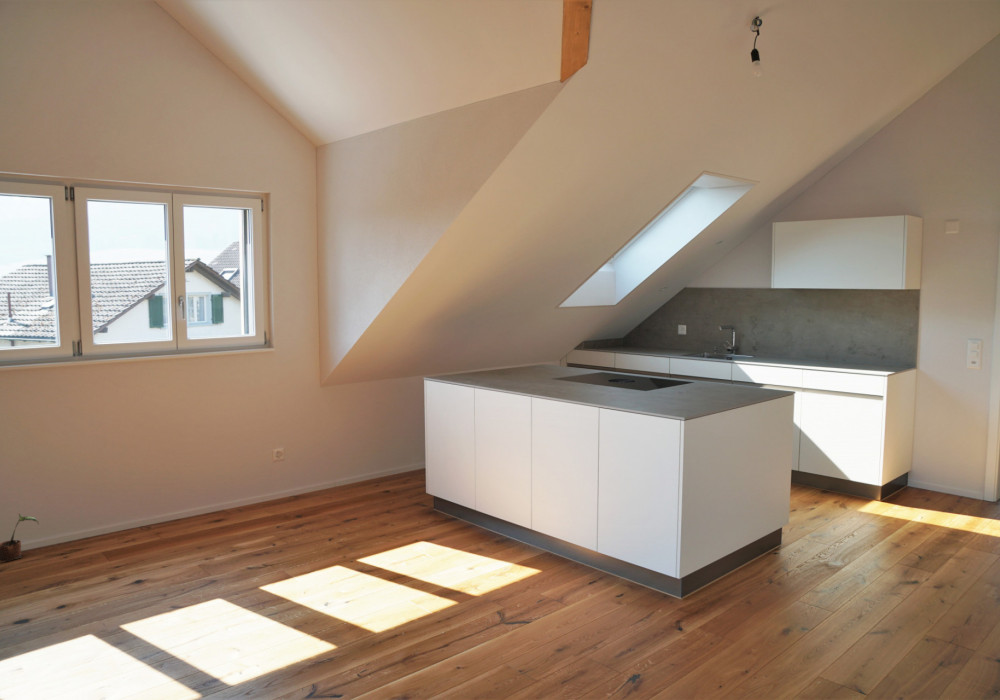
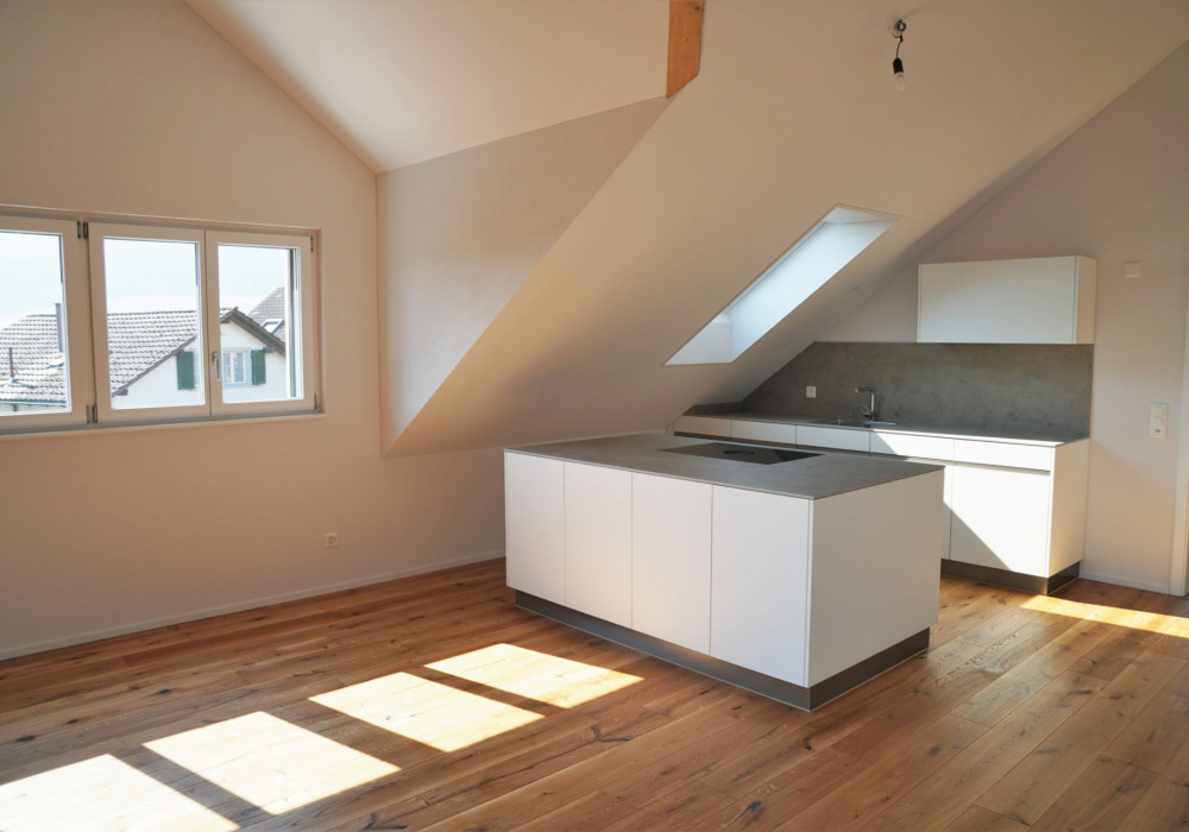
- potted plant [0,513,40,563]
